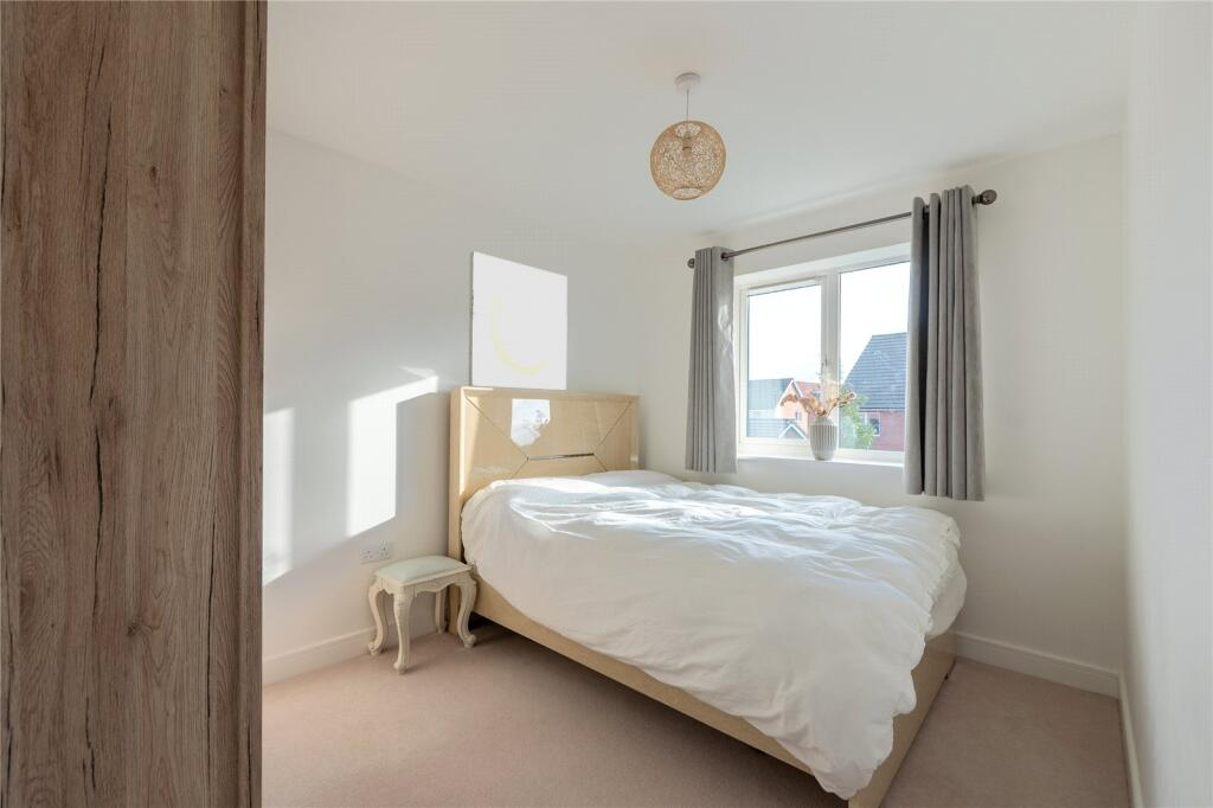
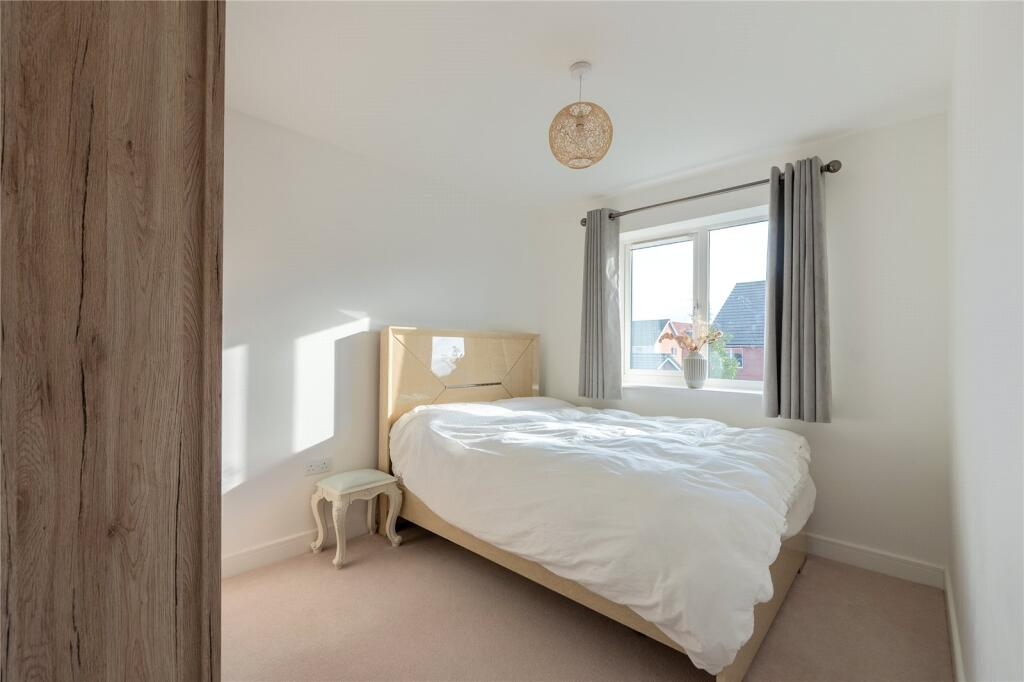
- wall art [468,251,569,391]
